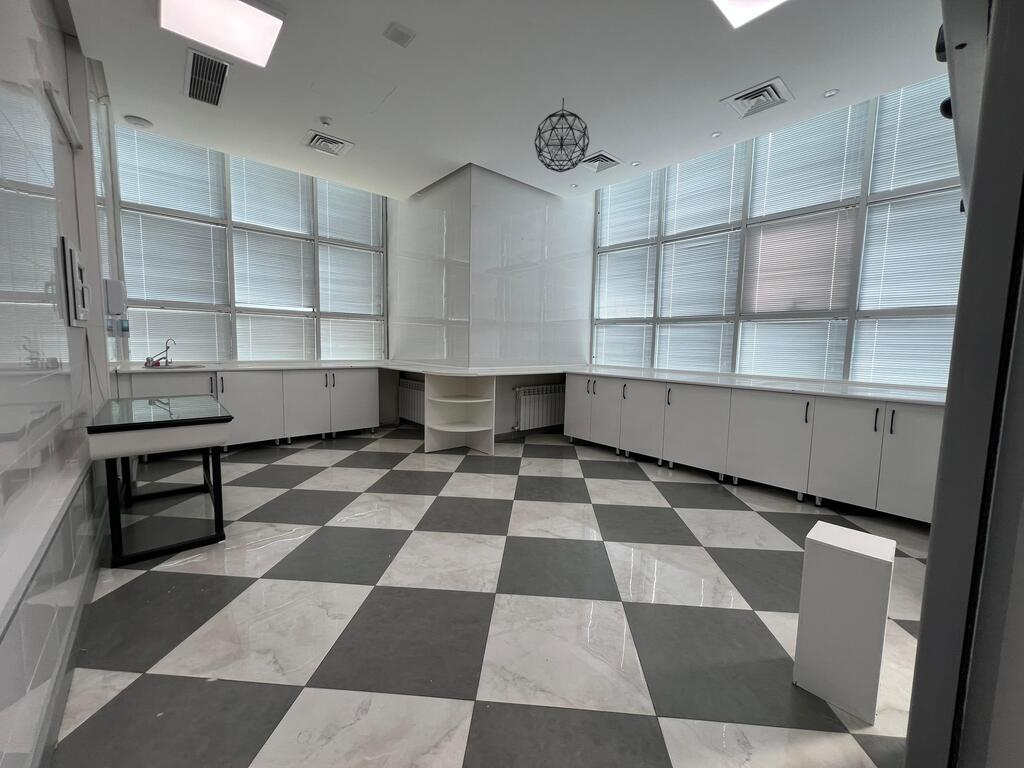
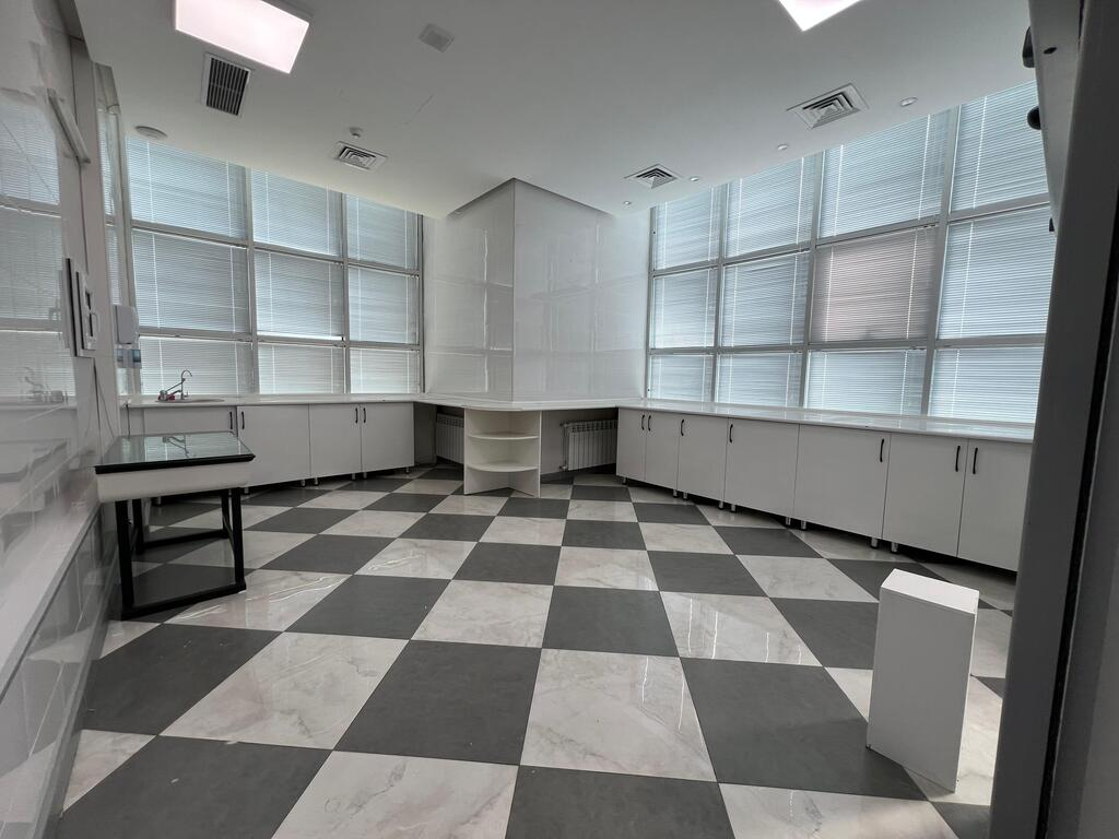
- pendant light [534,97,590,173]
